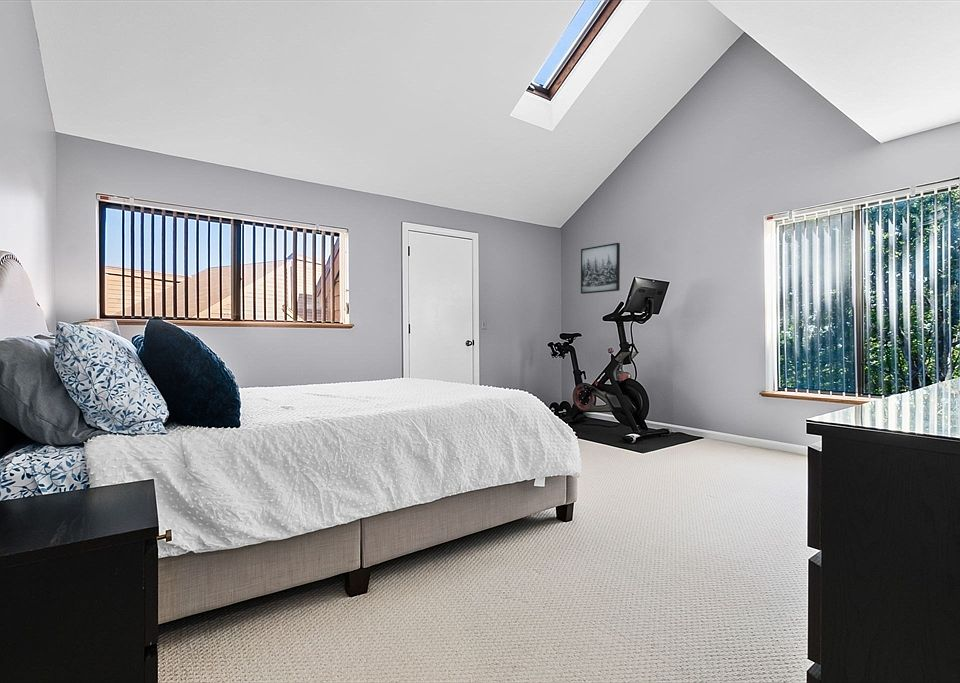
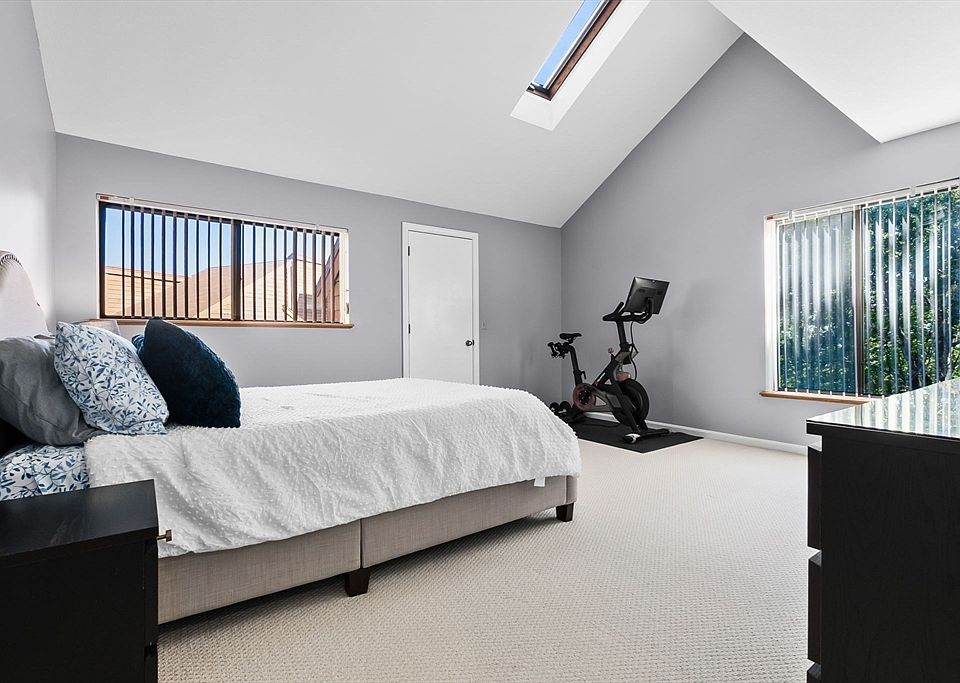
- wall art [580,242,621,295]
